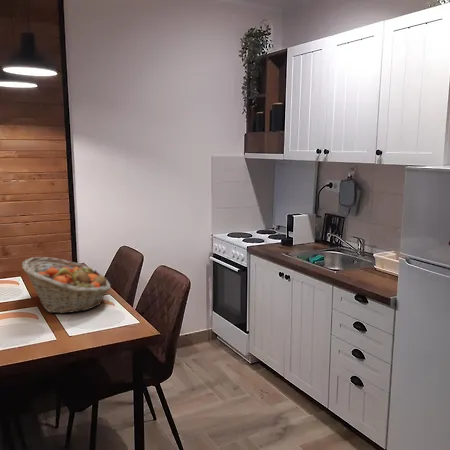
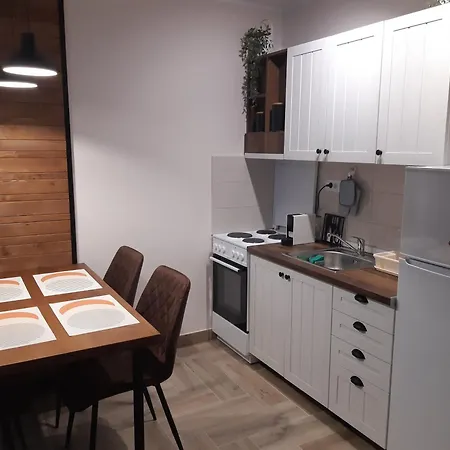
- fruit basket [21,256,111,314]
